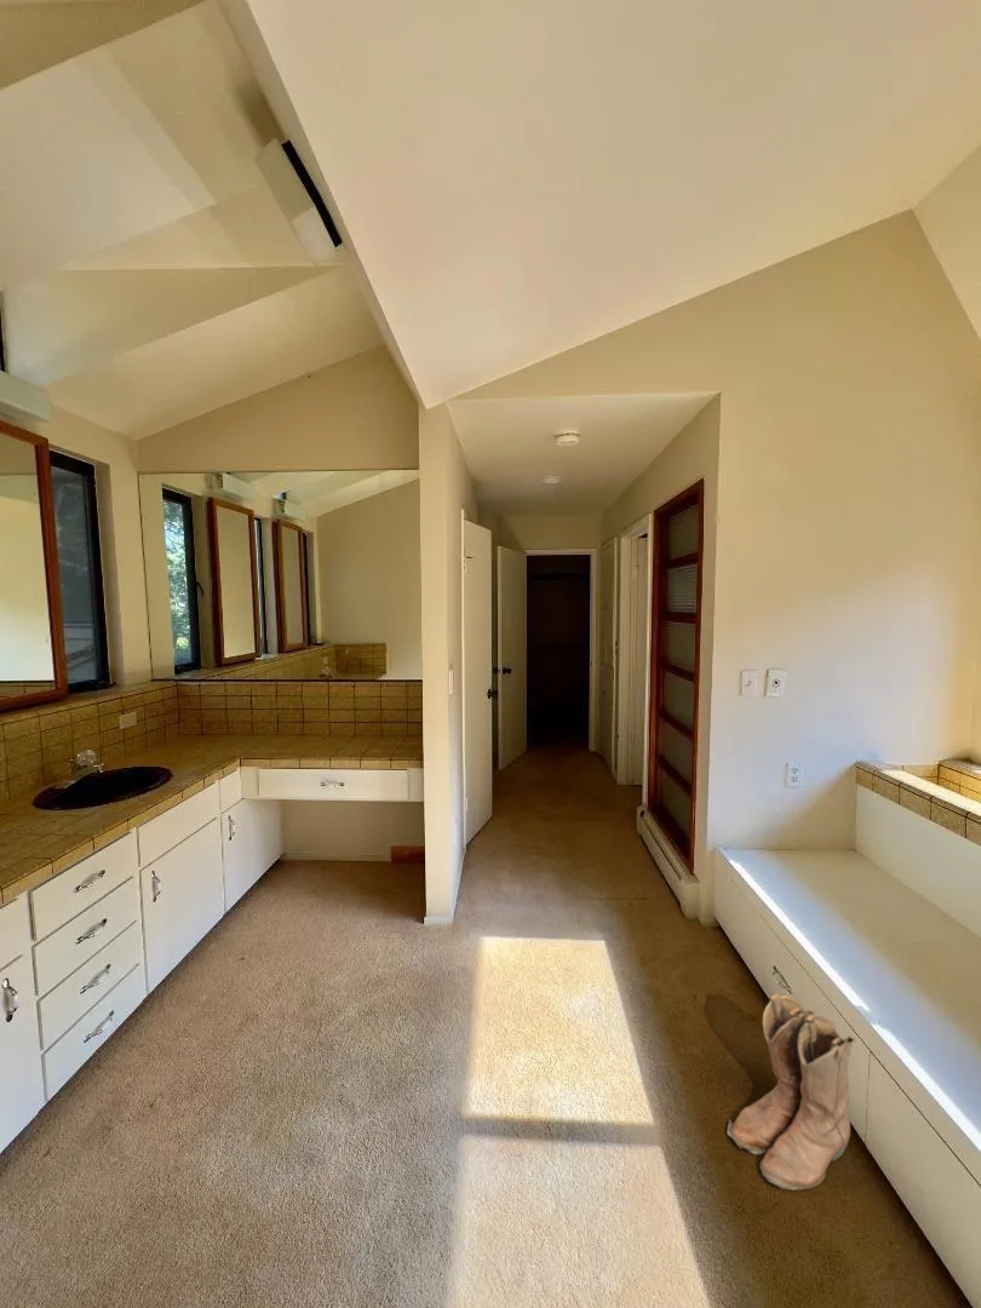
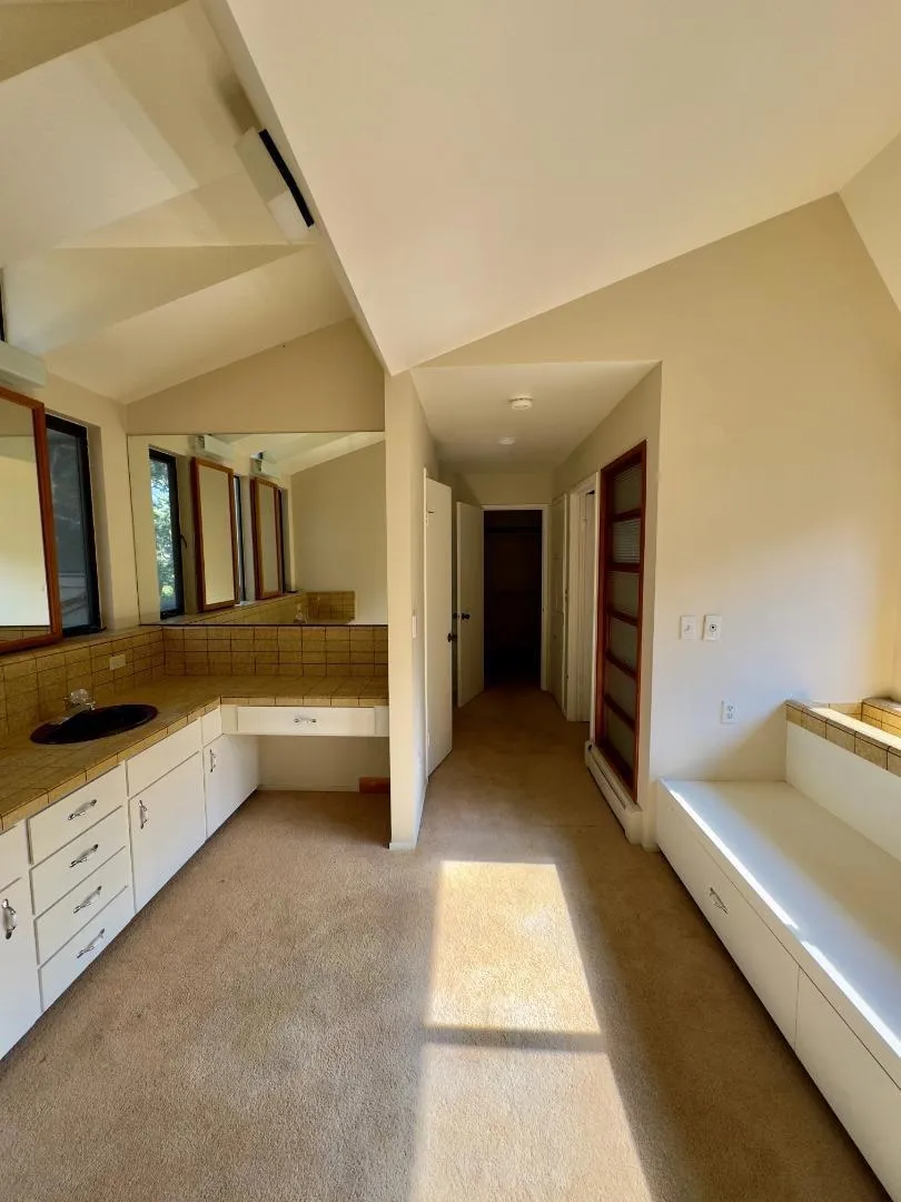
- boots [727,992,856,1192]
